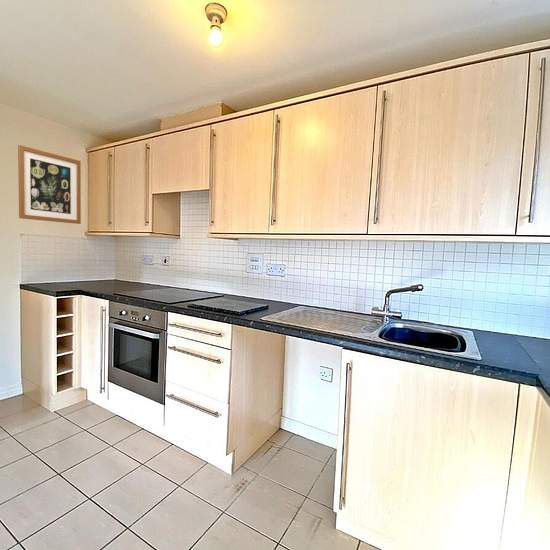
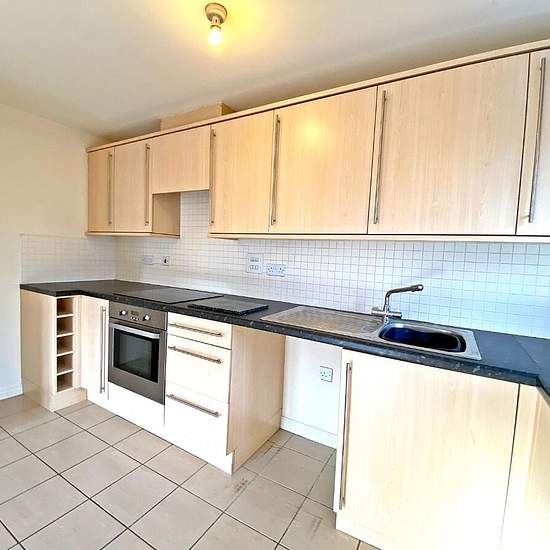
- wall art [17,144,82,225]
